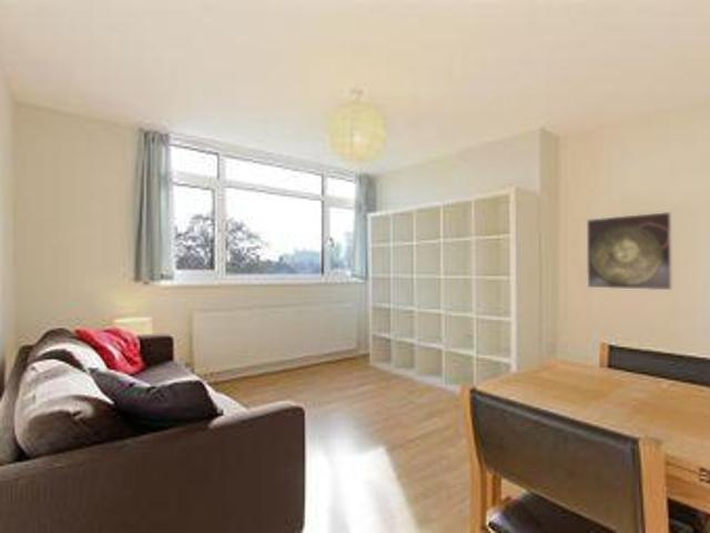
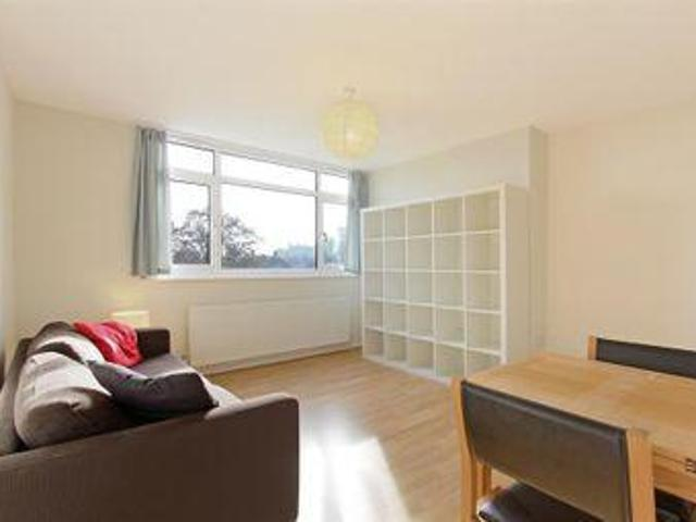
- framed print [586,211,673,291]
